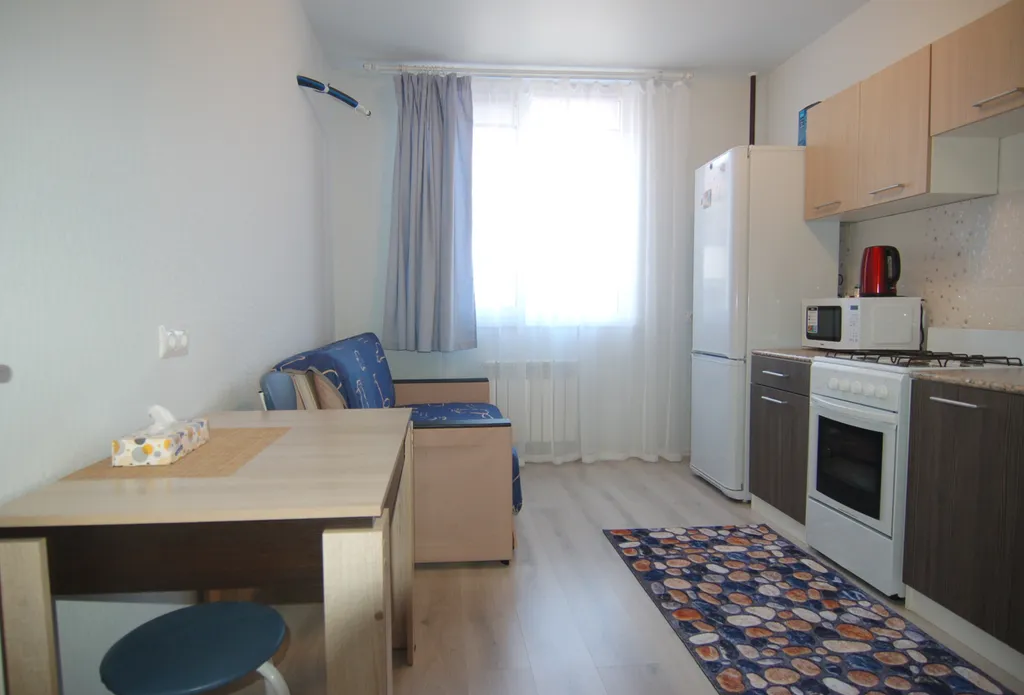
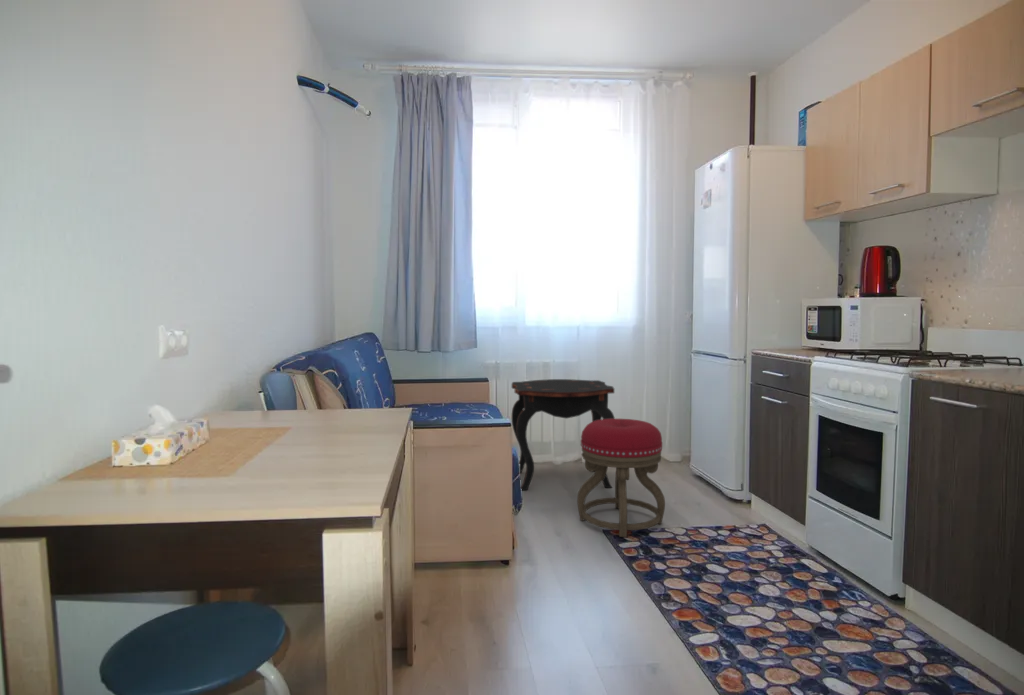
+ stool [576,418,666,538]
+ side table [511,378,616,491]
